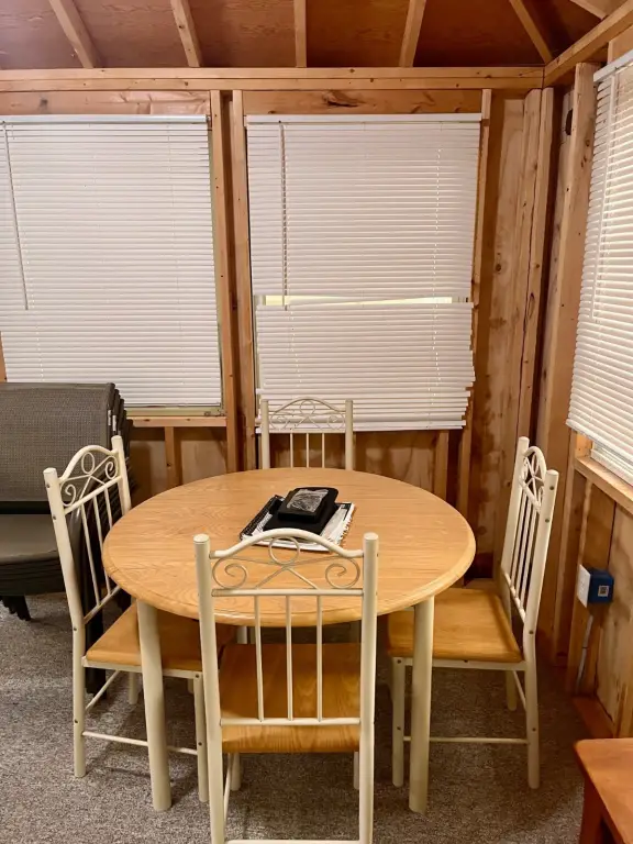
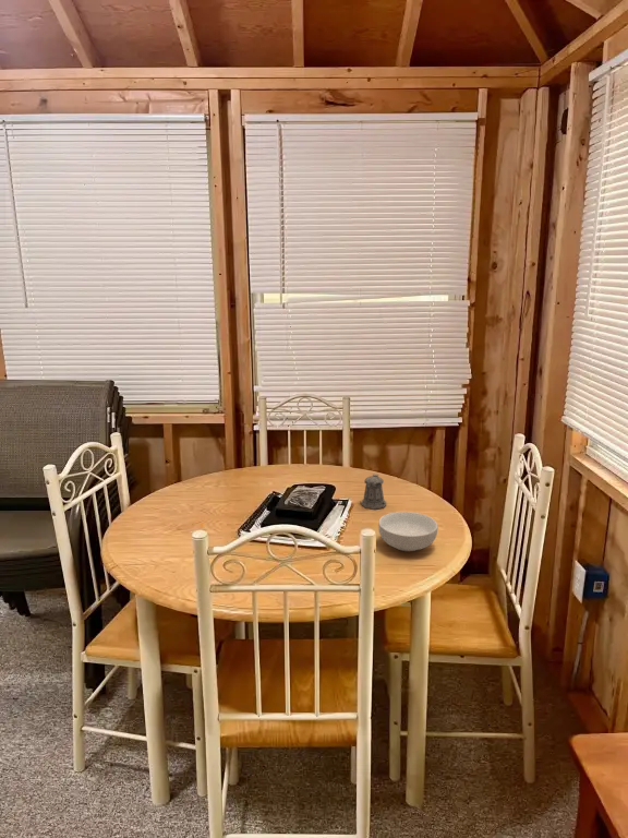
+ cereal bowl [377,511,438,552]
+ pepper shaker [360,472,387,511]
